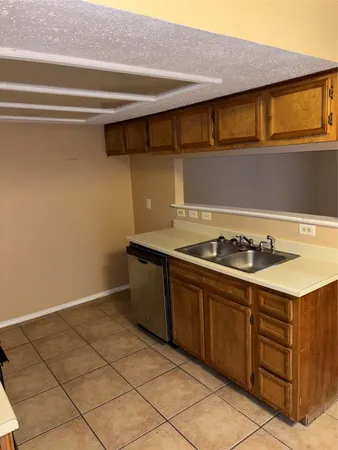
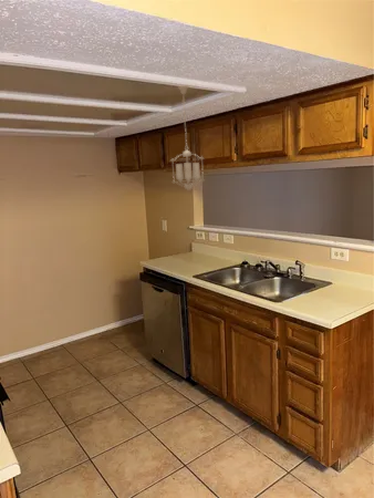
+ pendant light [169,84,206,193]
